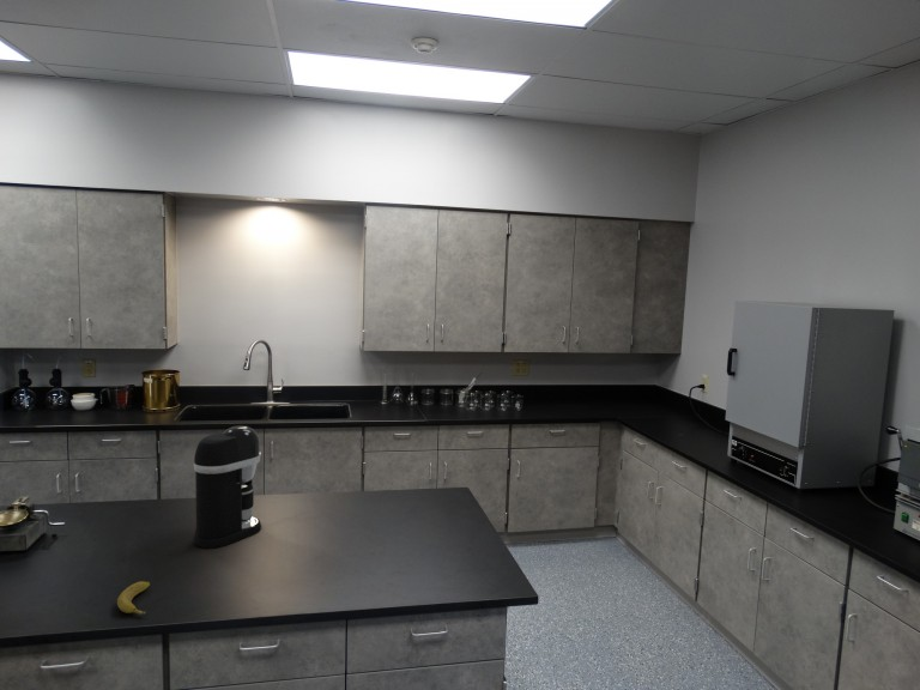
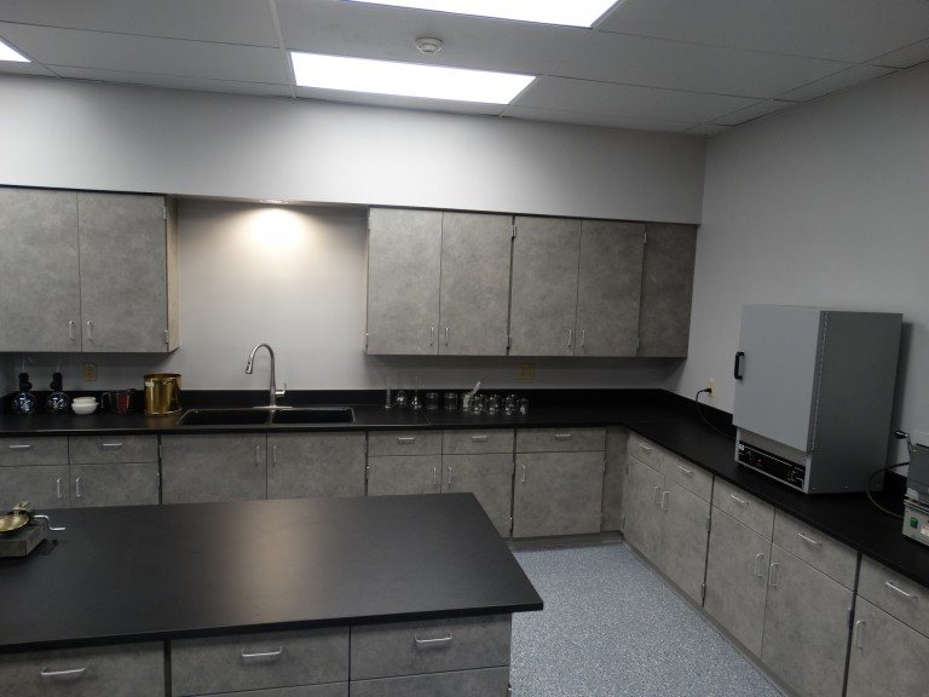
- banana [116,580,151,616]
- coffee maker [192,425,262,549]
